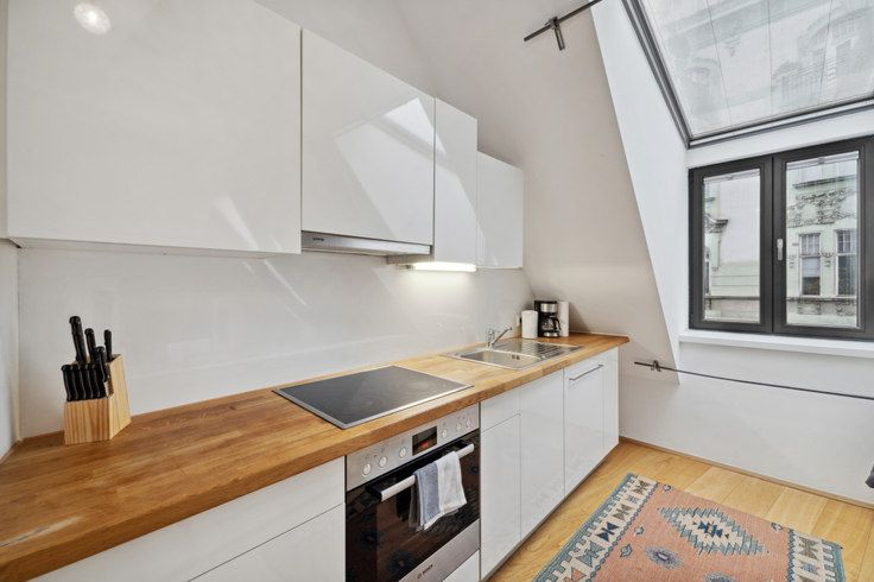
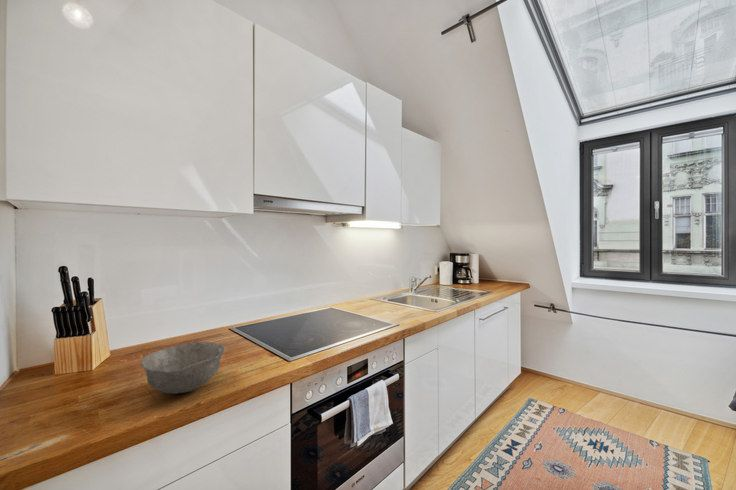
+ bowl [140,341,226,394]
